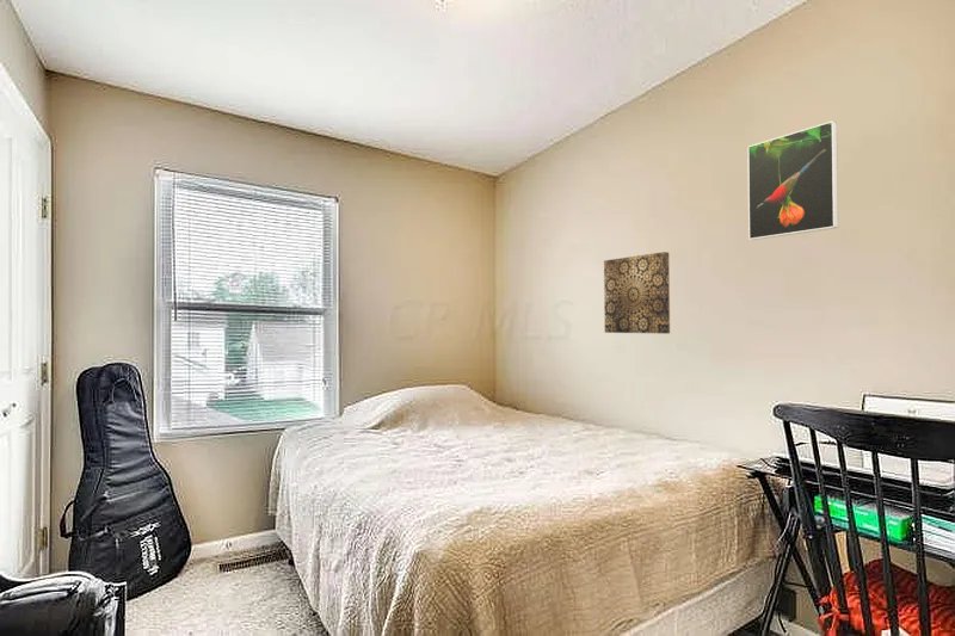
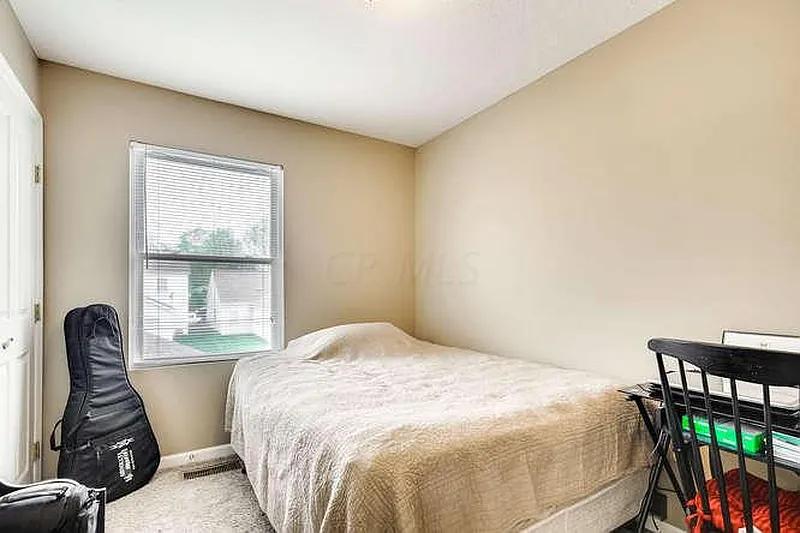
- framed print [746,119,839,241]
- wall art [603,251,671,334]
